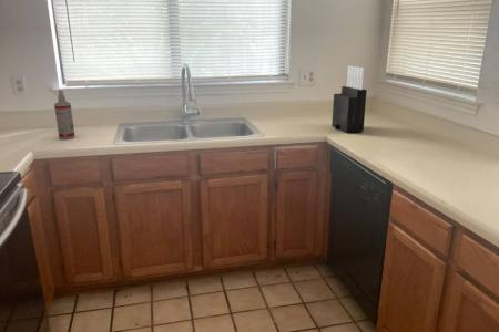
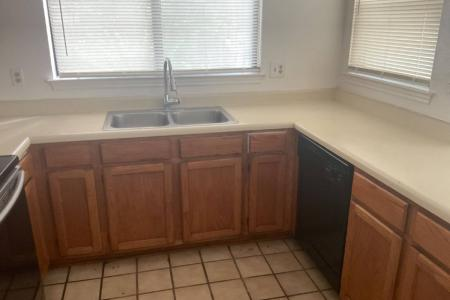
- spray bottle [53,89,77,141]
- knife block [330,65,368,134]
